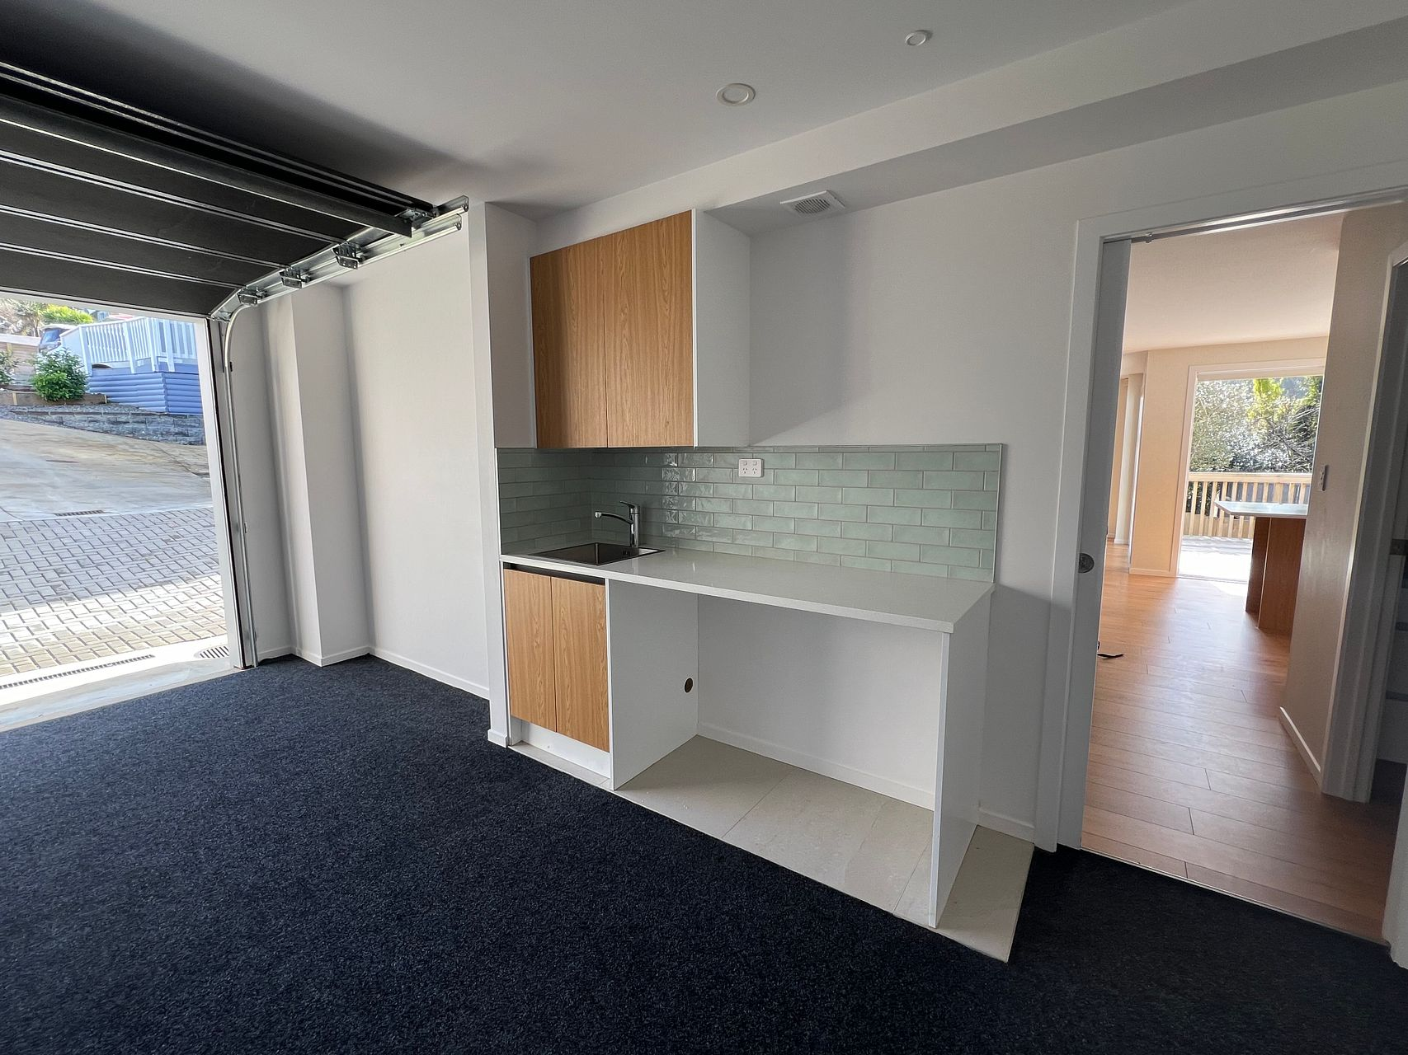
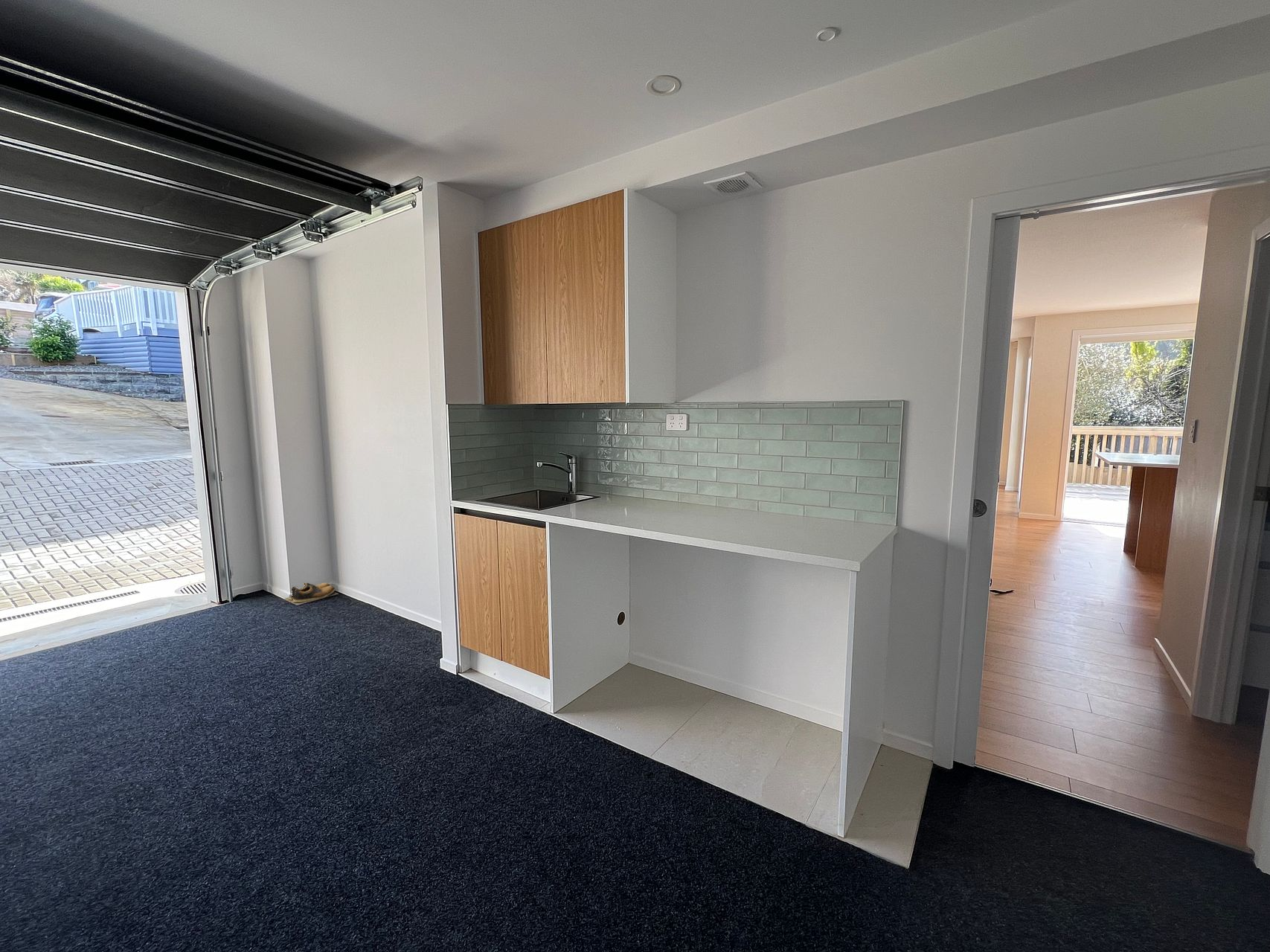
+ shoes [283,582,339,606]
